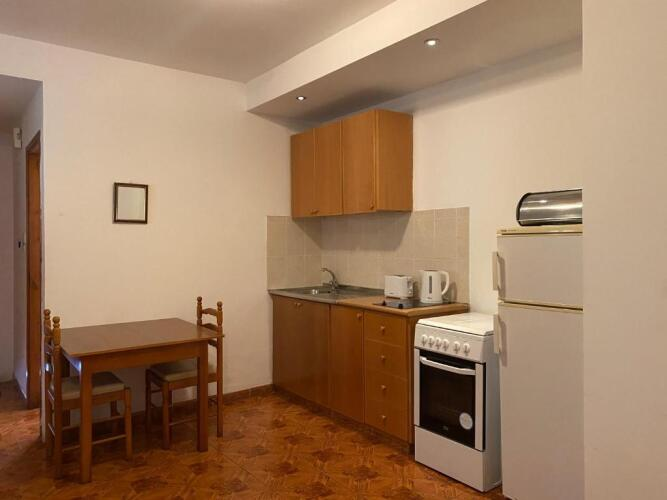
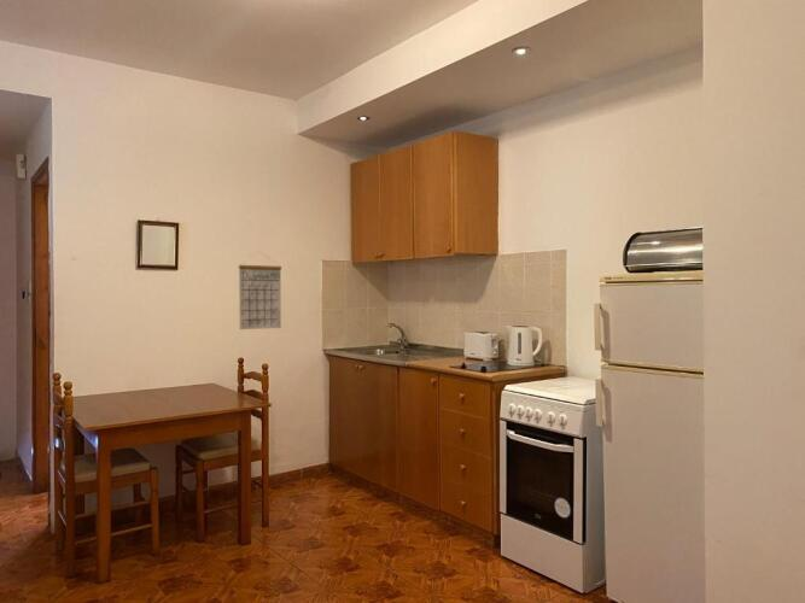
+ calendar [238,250,282,330]
